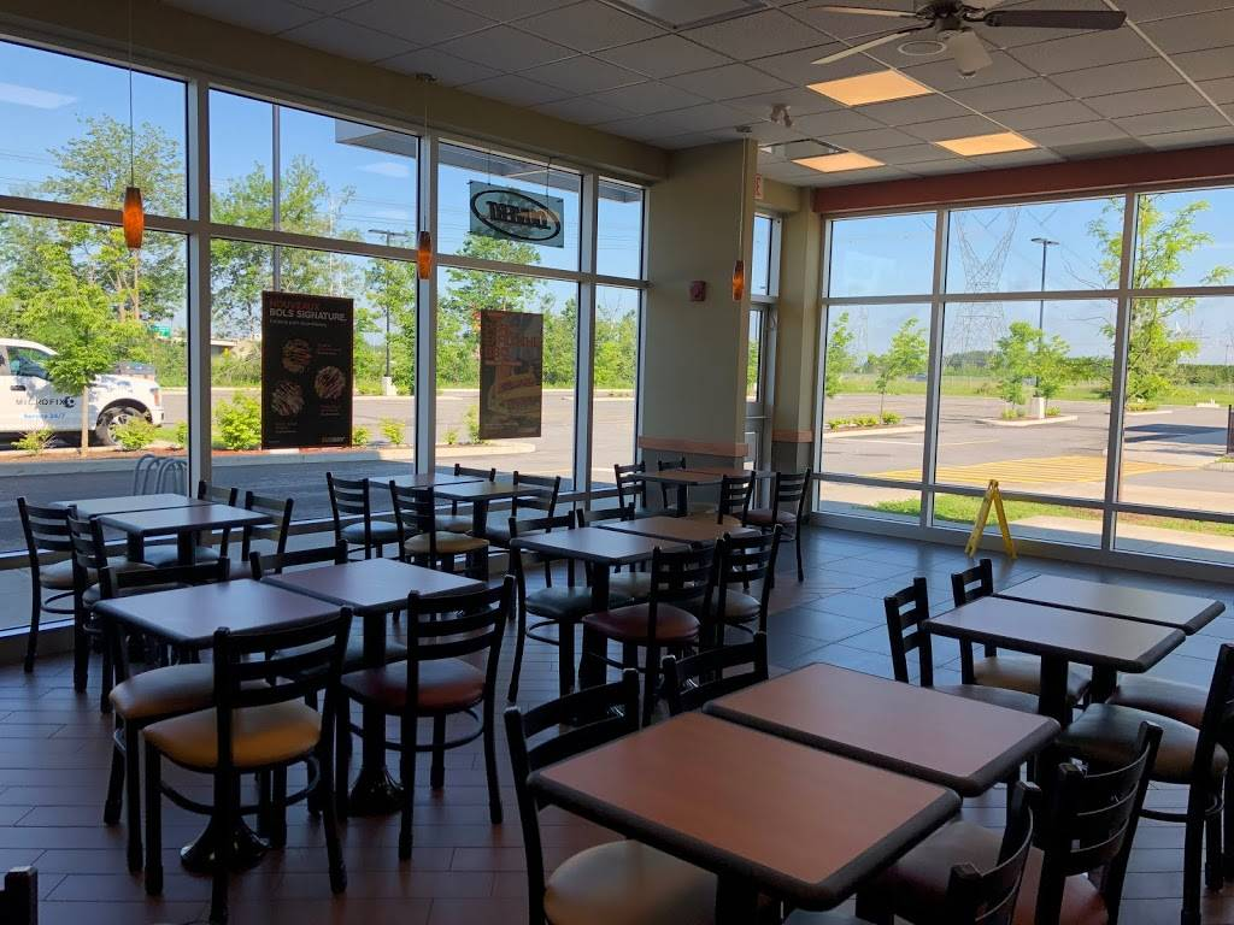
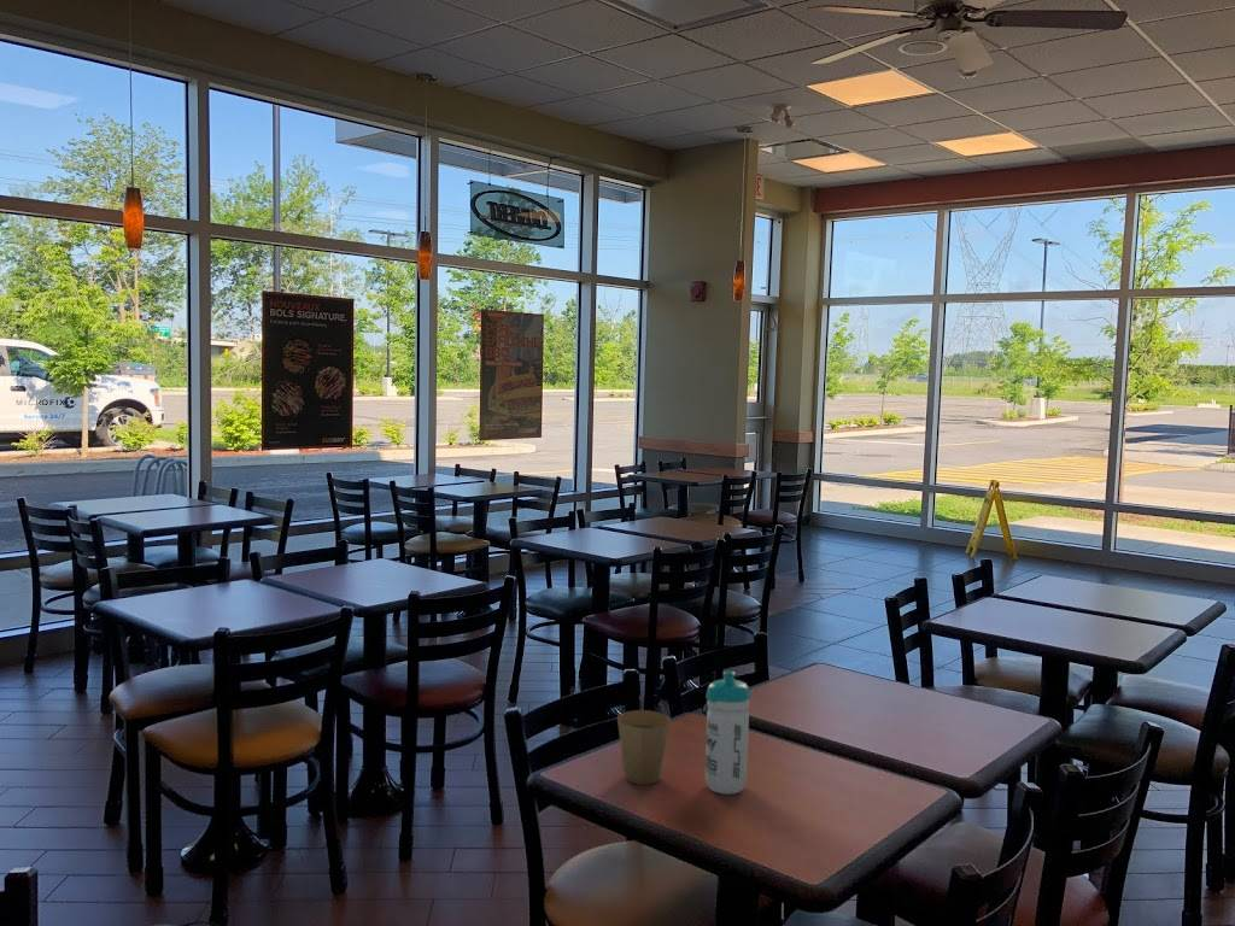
+ water bottle [704,669,751,796]
+ paper cup [616,709,672,786]
